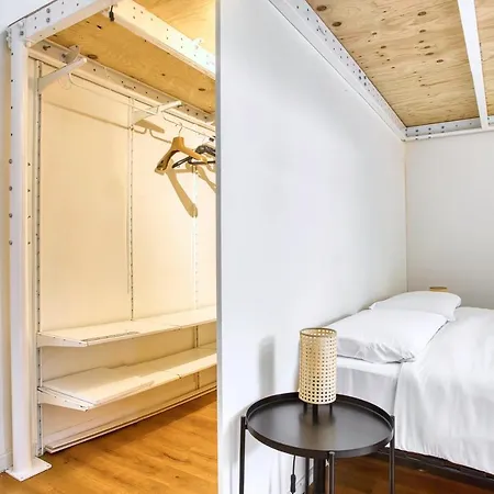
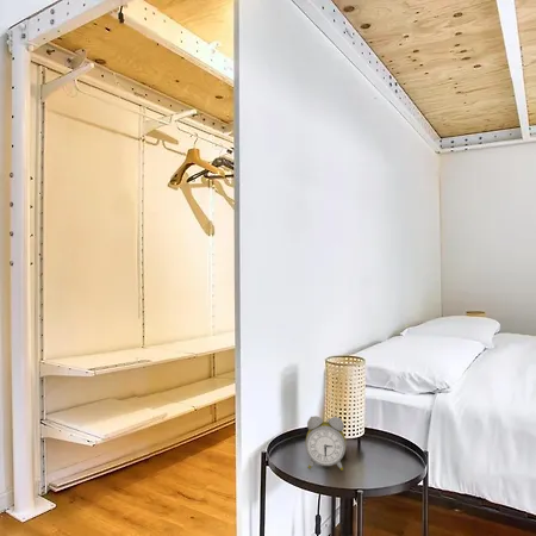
+ alarm clock [304,415,347,472]
